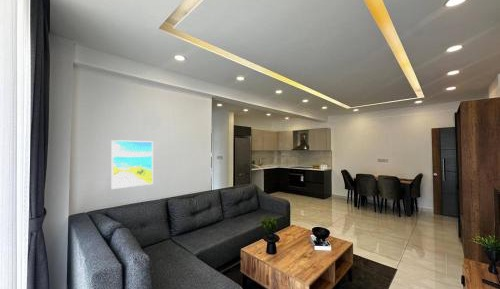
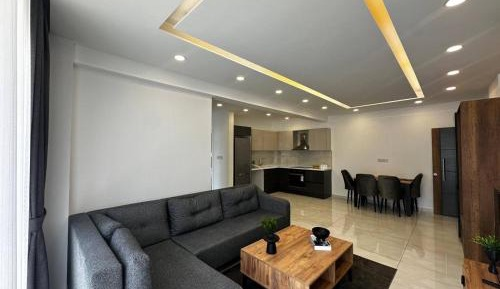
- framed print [110,139,154,190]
